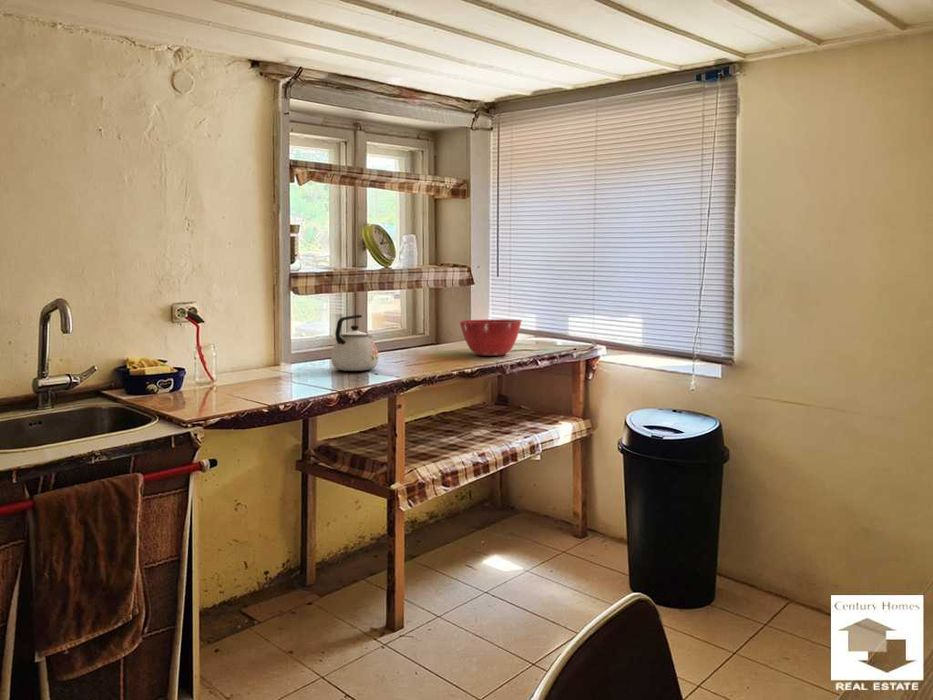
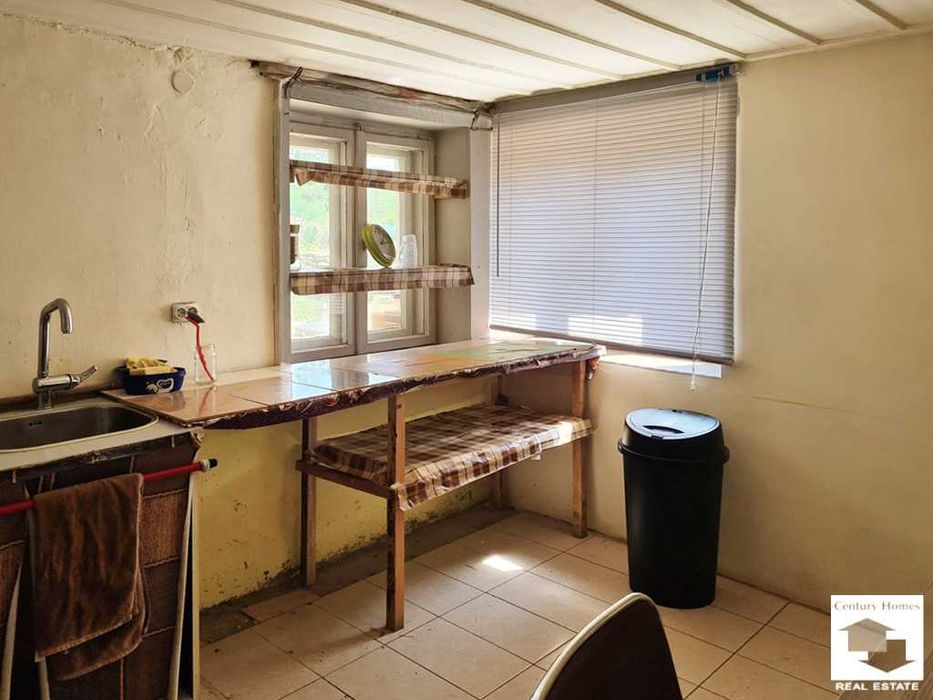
- mixing bowl [458,318,523,357]
- kettle [330,314,380,372]
